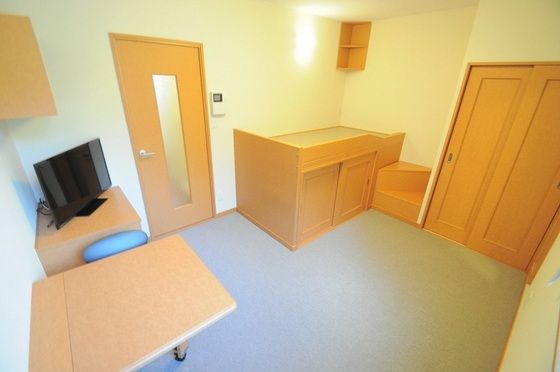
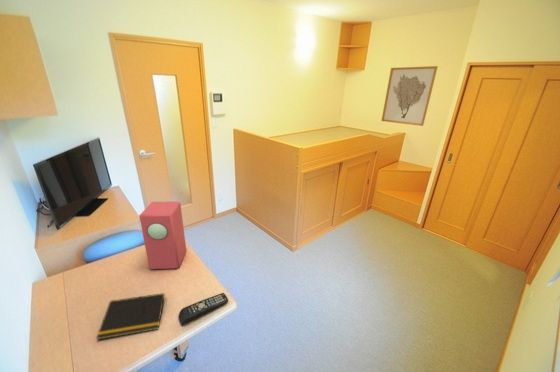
+ remote control [178,292,229,325]
+ notepad [95,292,166,341]
+ speaker [138,201,187,270]
+ wall art [380,65,439,127]
